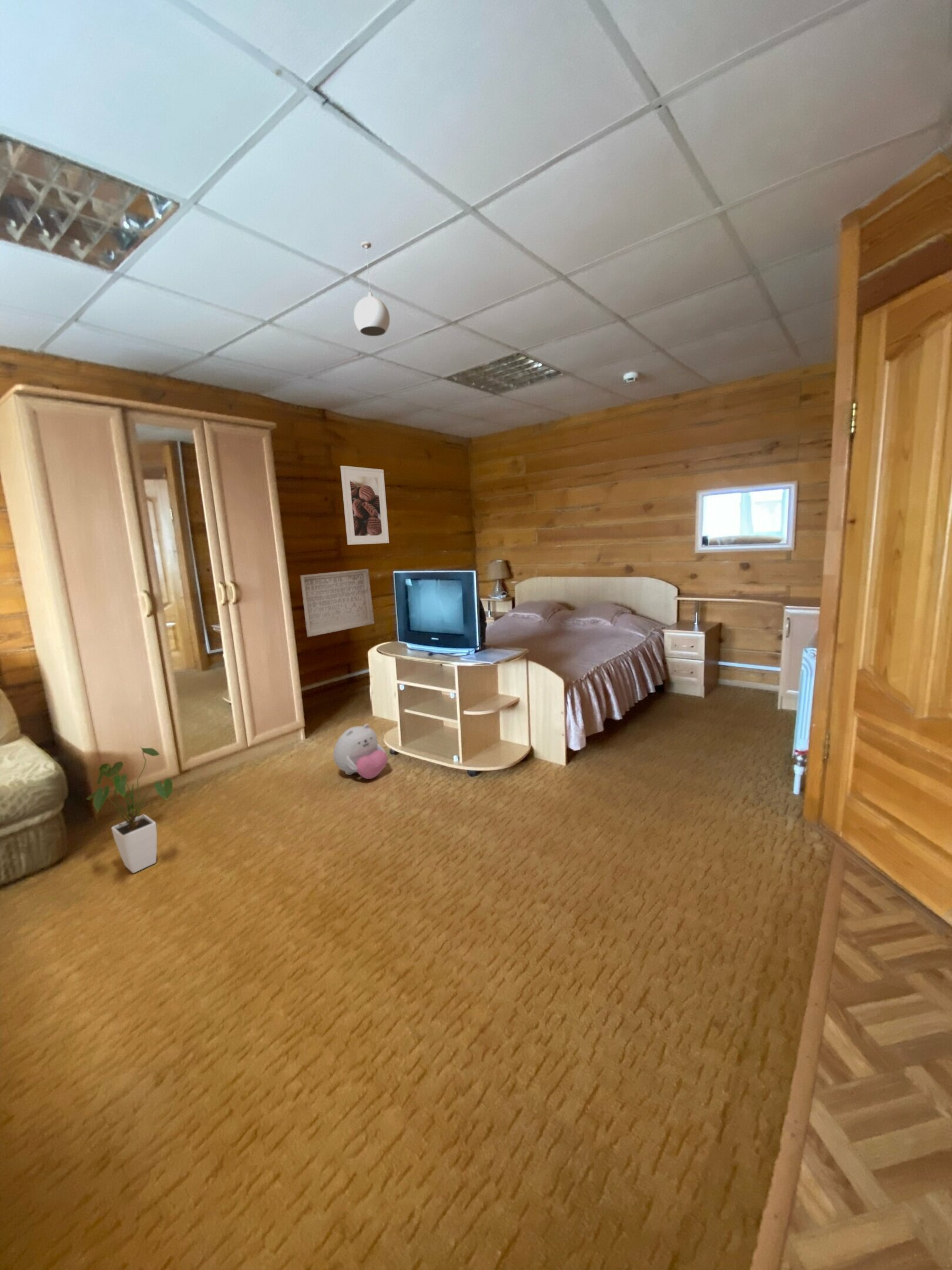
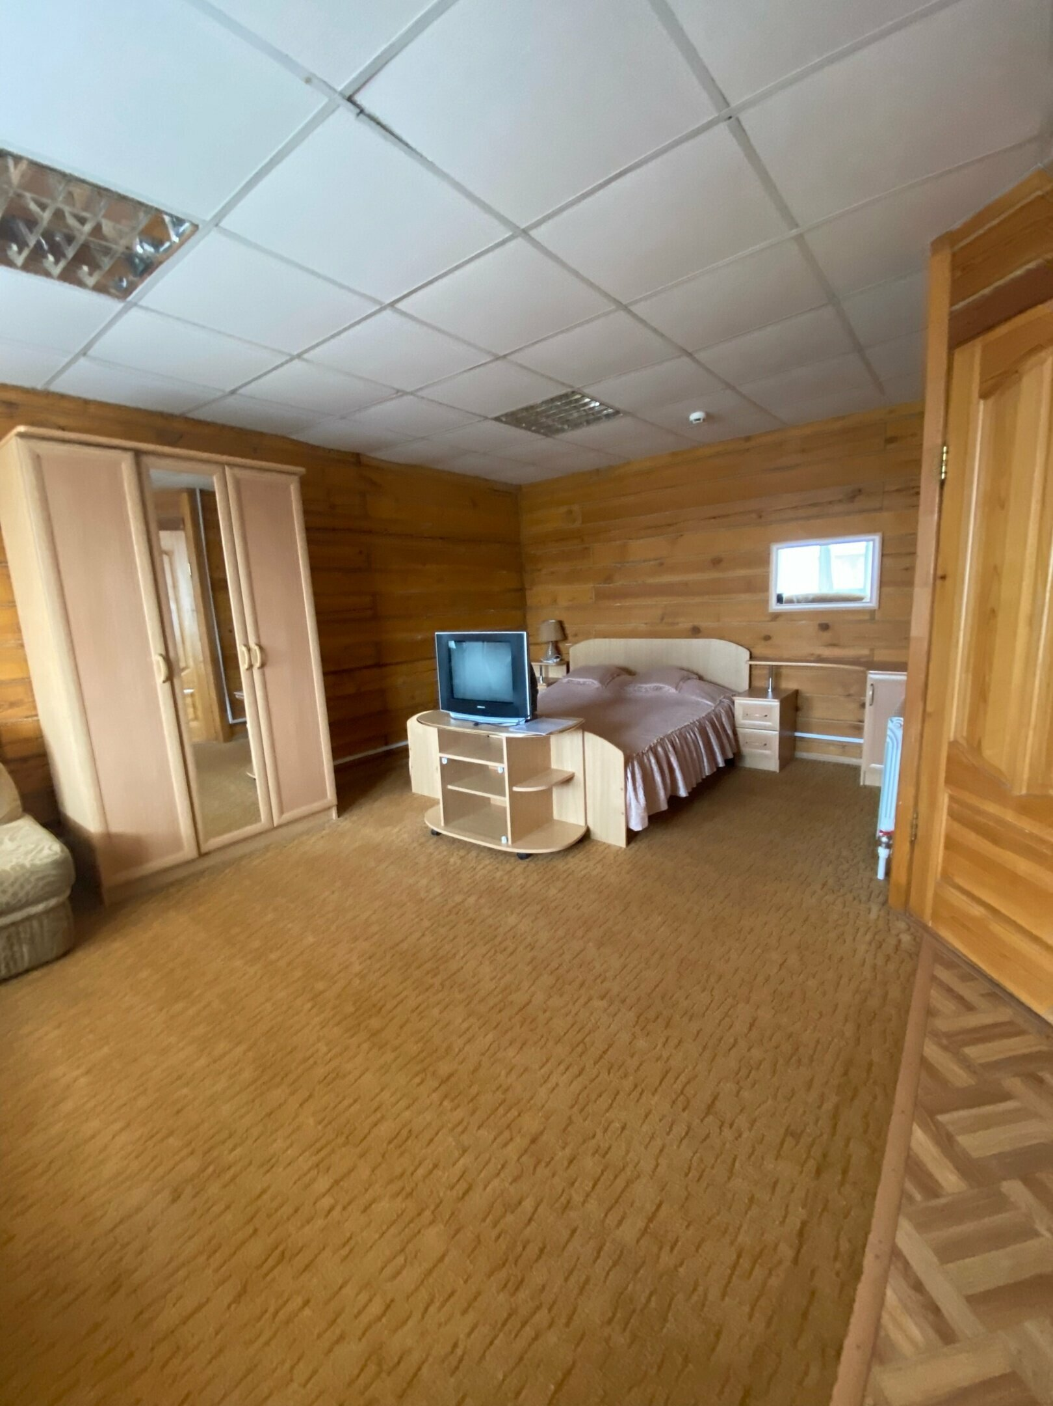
- pendant light [353,241,390,337]
- stone plaque [300,569,375,638]
- house plant [86,746,173,874]
- plush toy [333,723,388,780]
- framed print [340,465,390,546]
